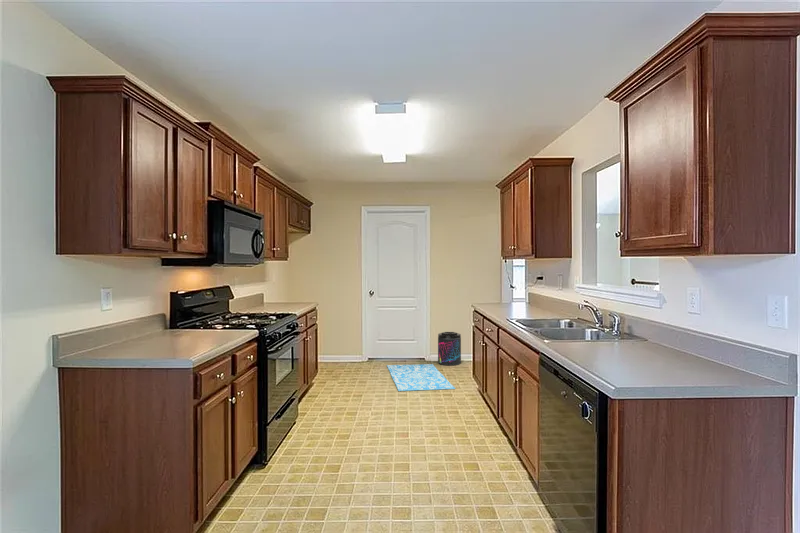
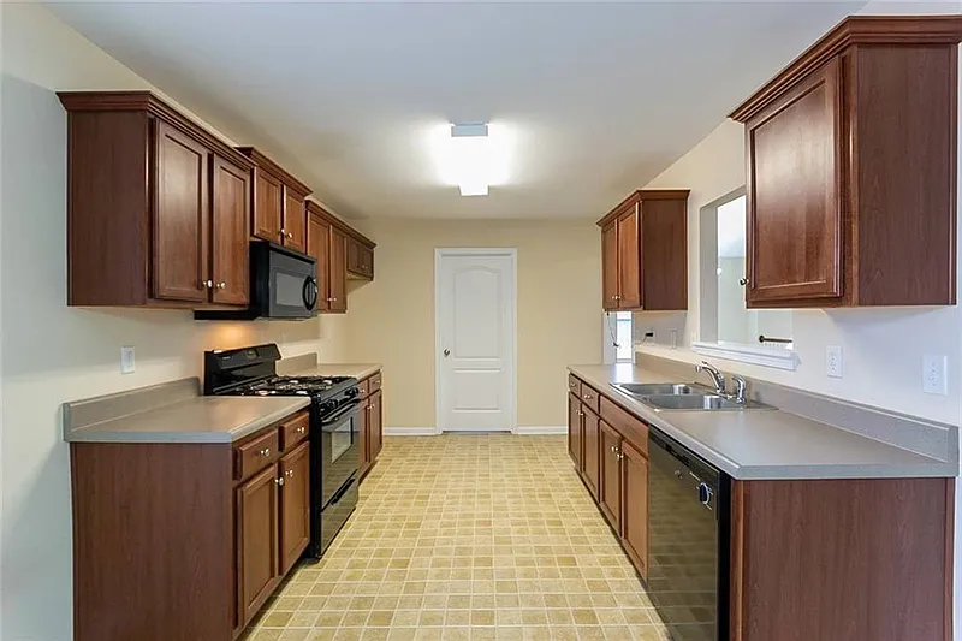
- supplement container [437,331,462,366]
- rug [386,363,456,392]
